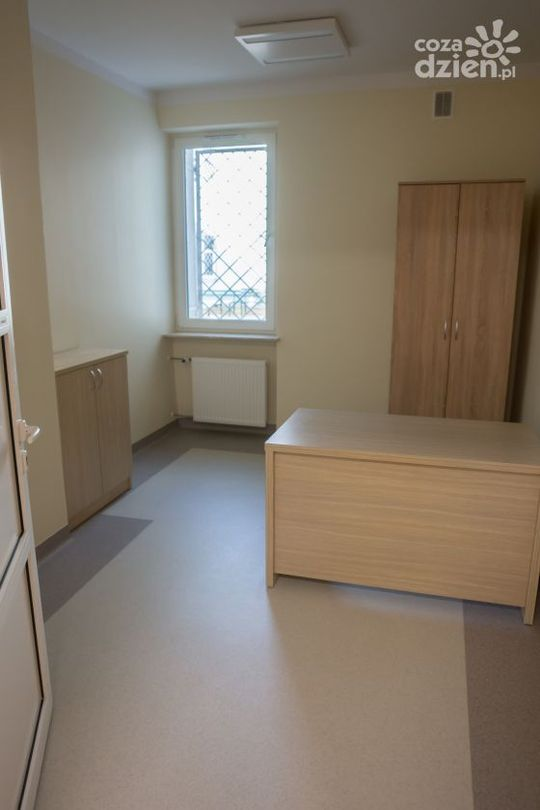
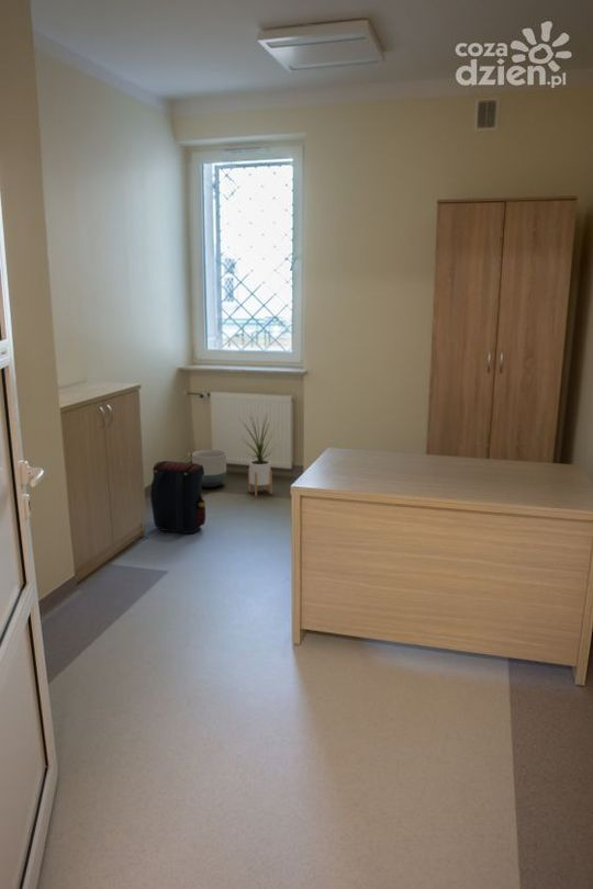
+ house plant [239,413,280,497]
+ planter [191,449,227,488]
+ satchel [149,460,206,534]
